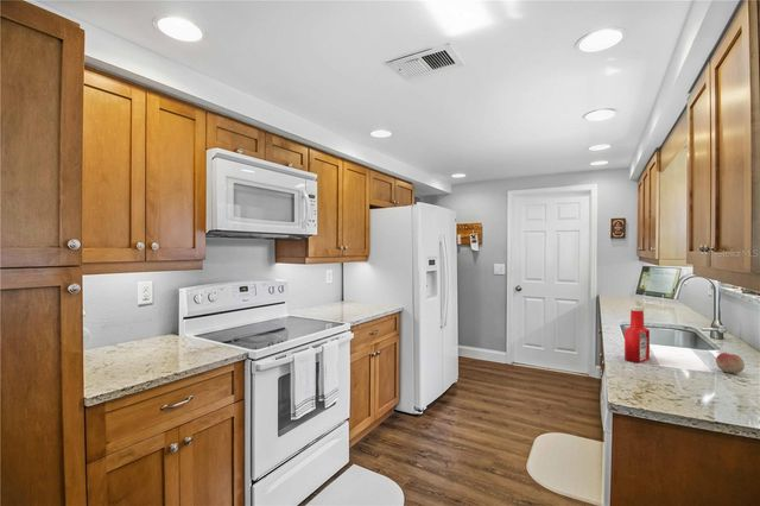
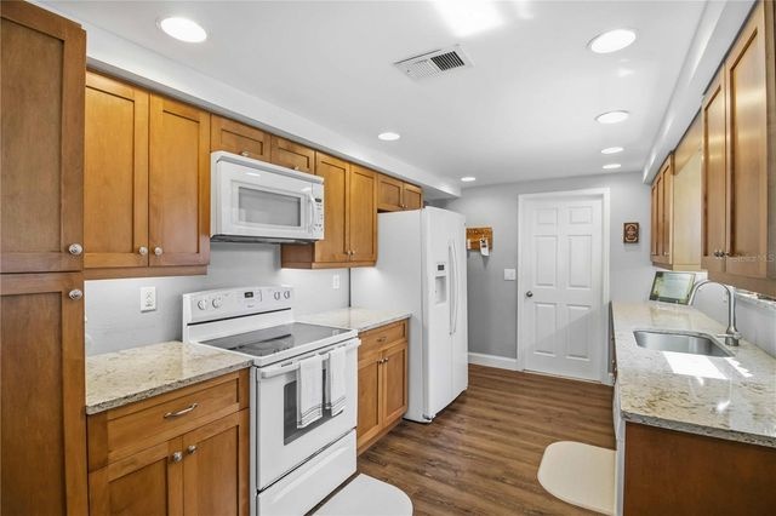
- soap bottle [623,305,651,363]
- fruit [715,352,746,374]
